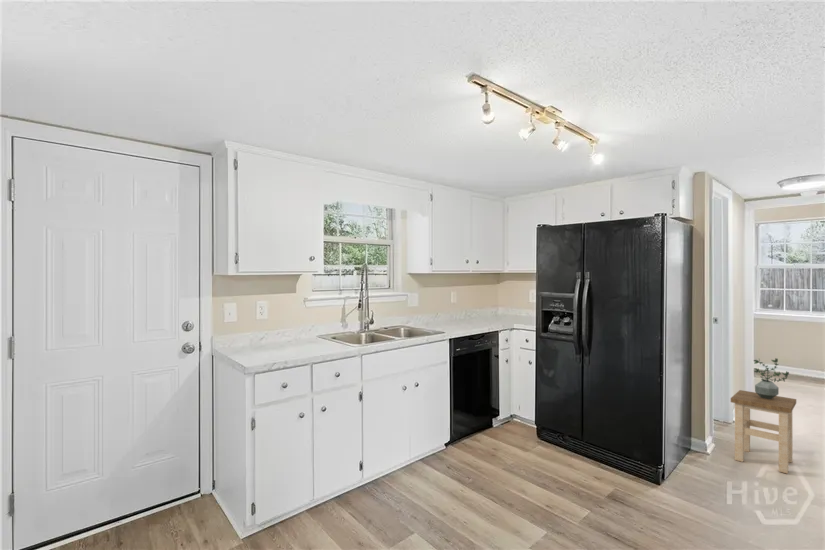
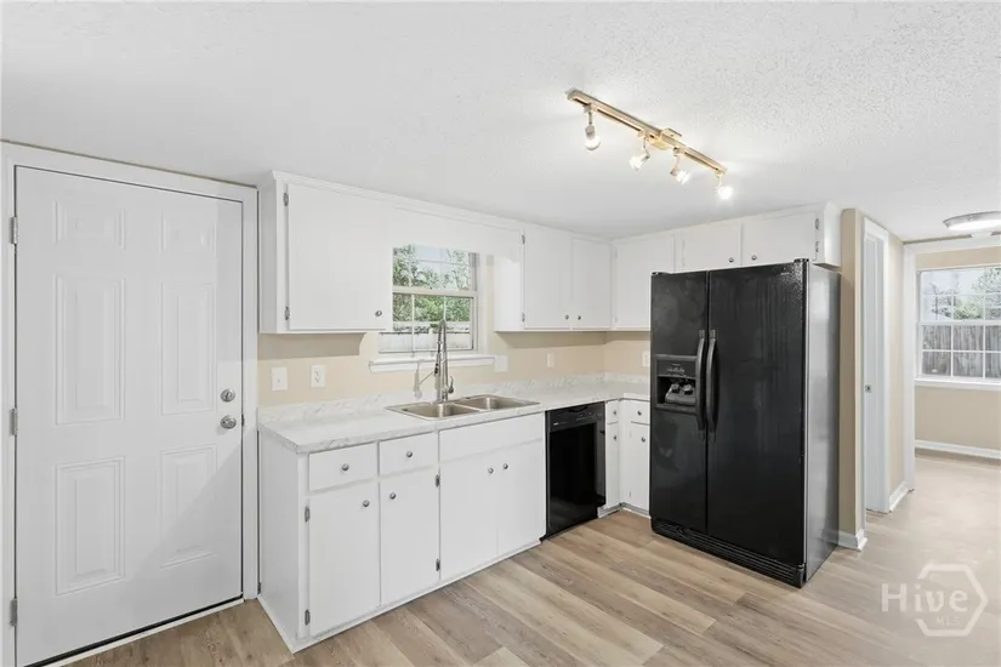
- potted plant [753,357,790,399]
- stool [730,389,797,475]
